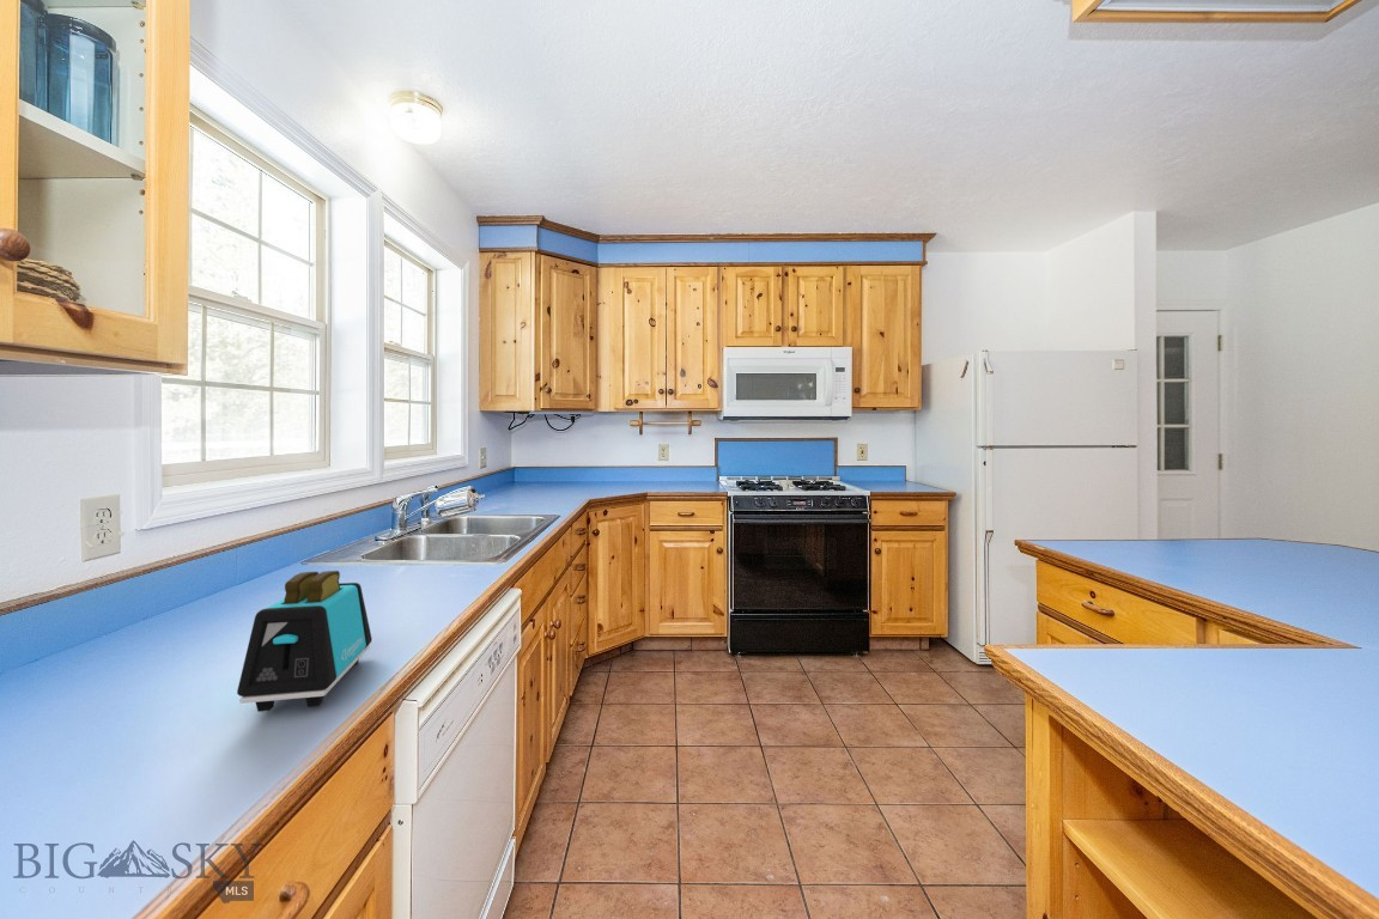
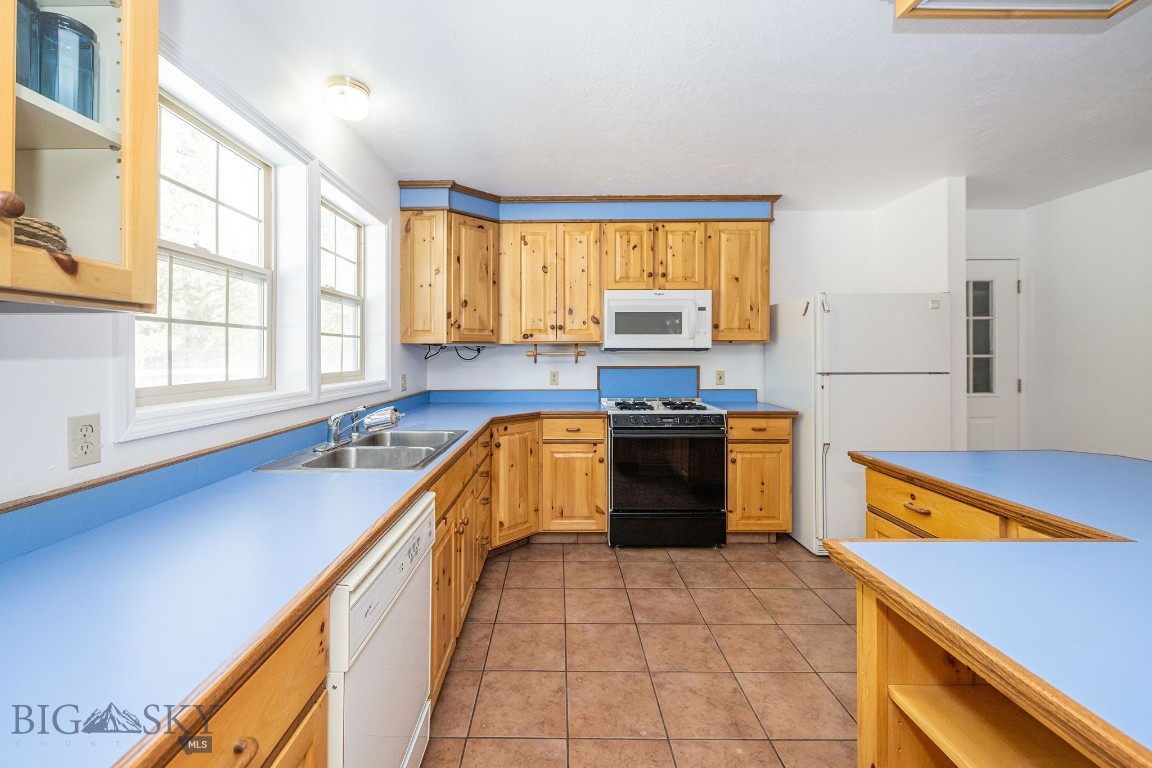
- toaster [236,570,373,713]
